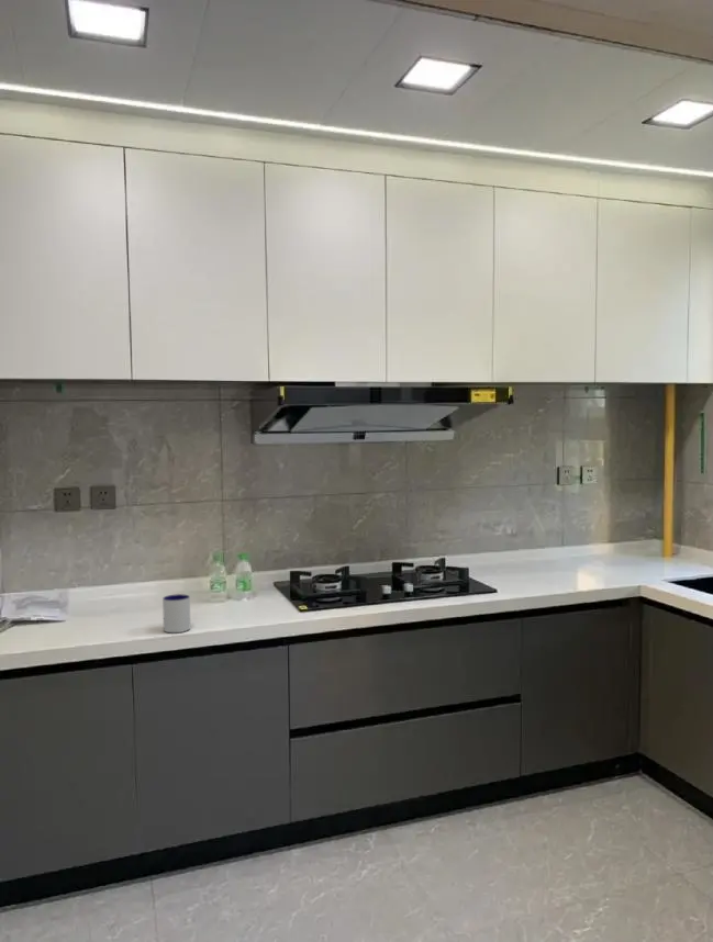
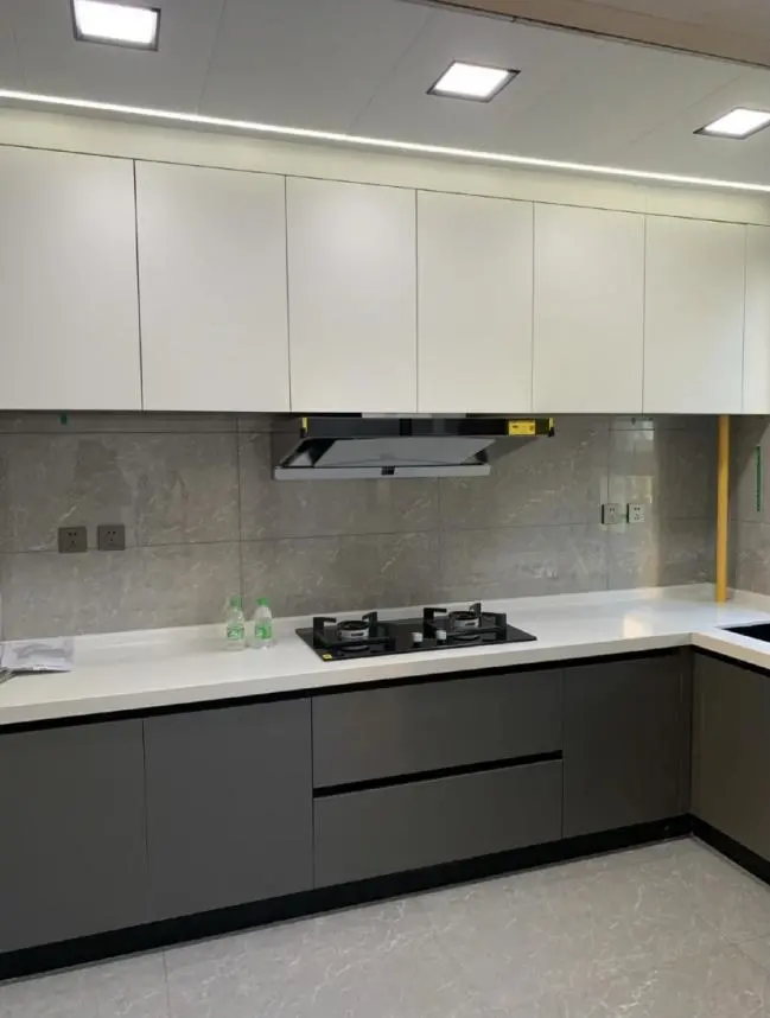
- mug [161,593,191,633]
